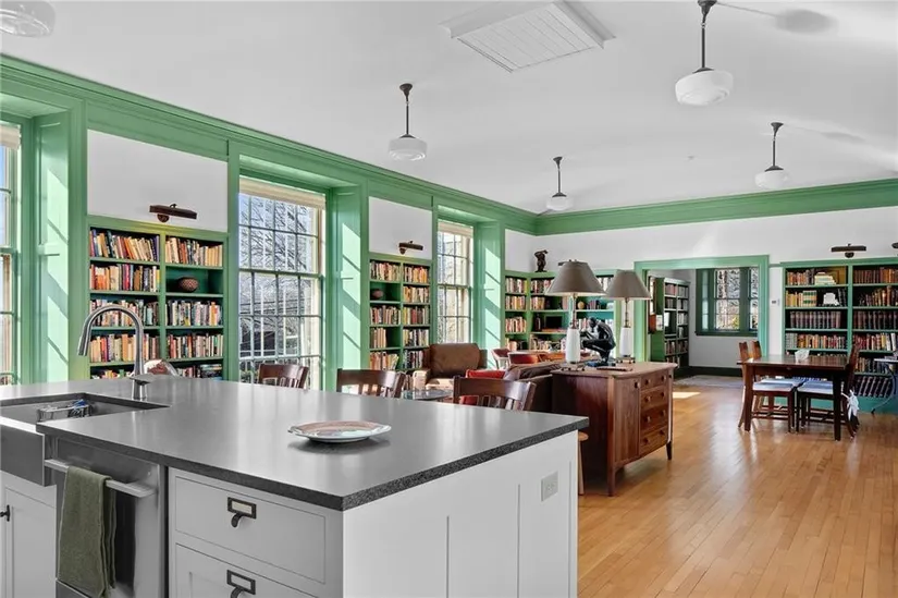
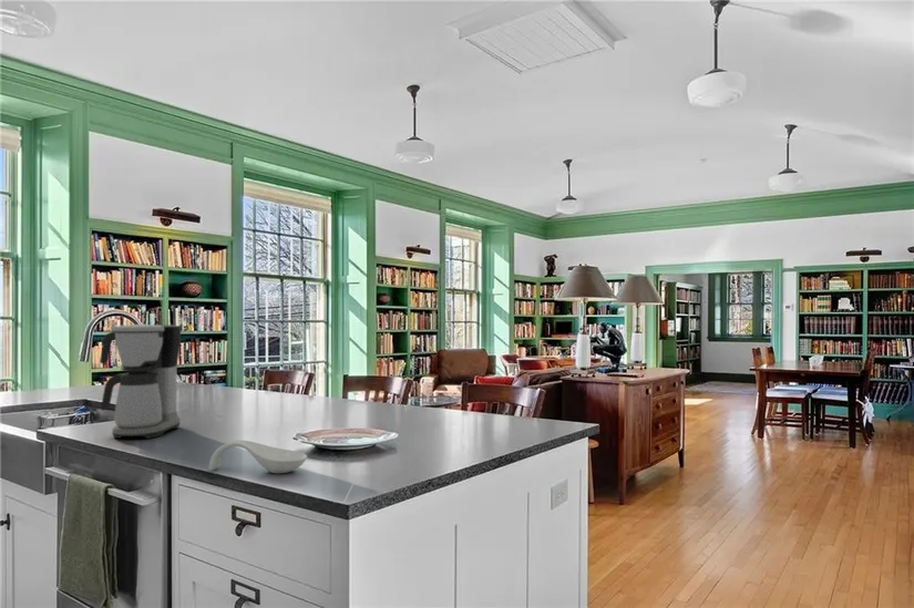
+ spoon rest [208,439,308,474]
+ coffee maker [99,323,182,440]
